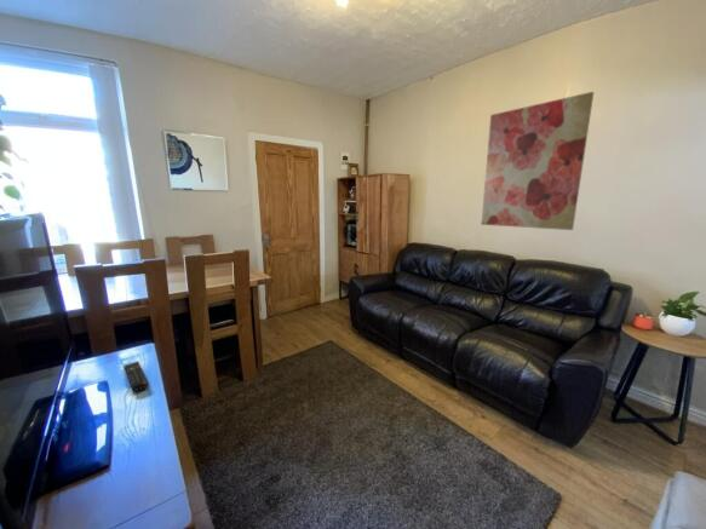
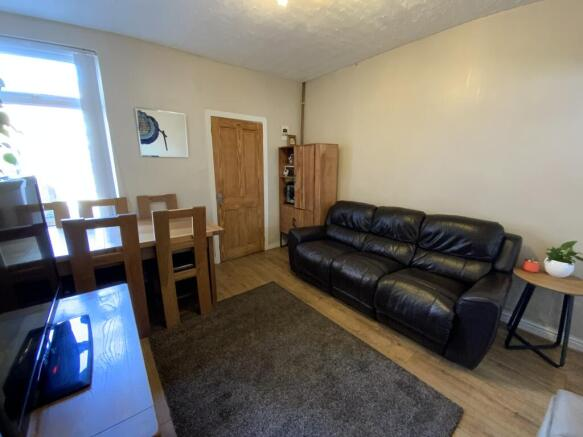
- wall art [481,91,595,231]
- remote control [122,360,150,392]
